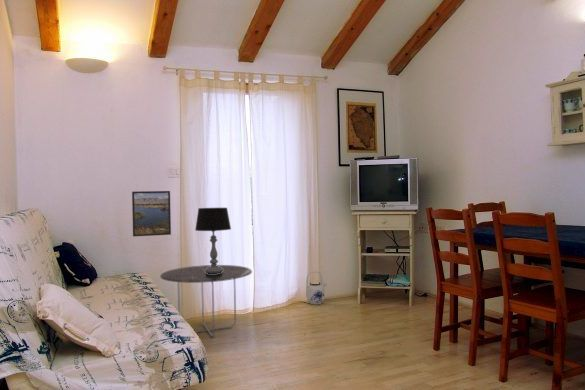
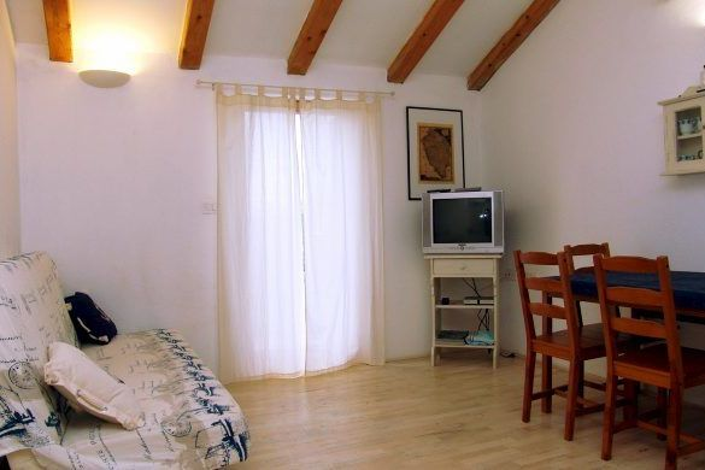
- table lamp [194,207,232,274]
- teapot [305,270,328,305]
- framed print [131,190,172,238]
- side table [159,264,253,338]
